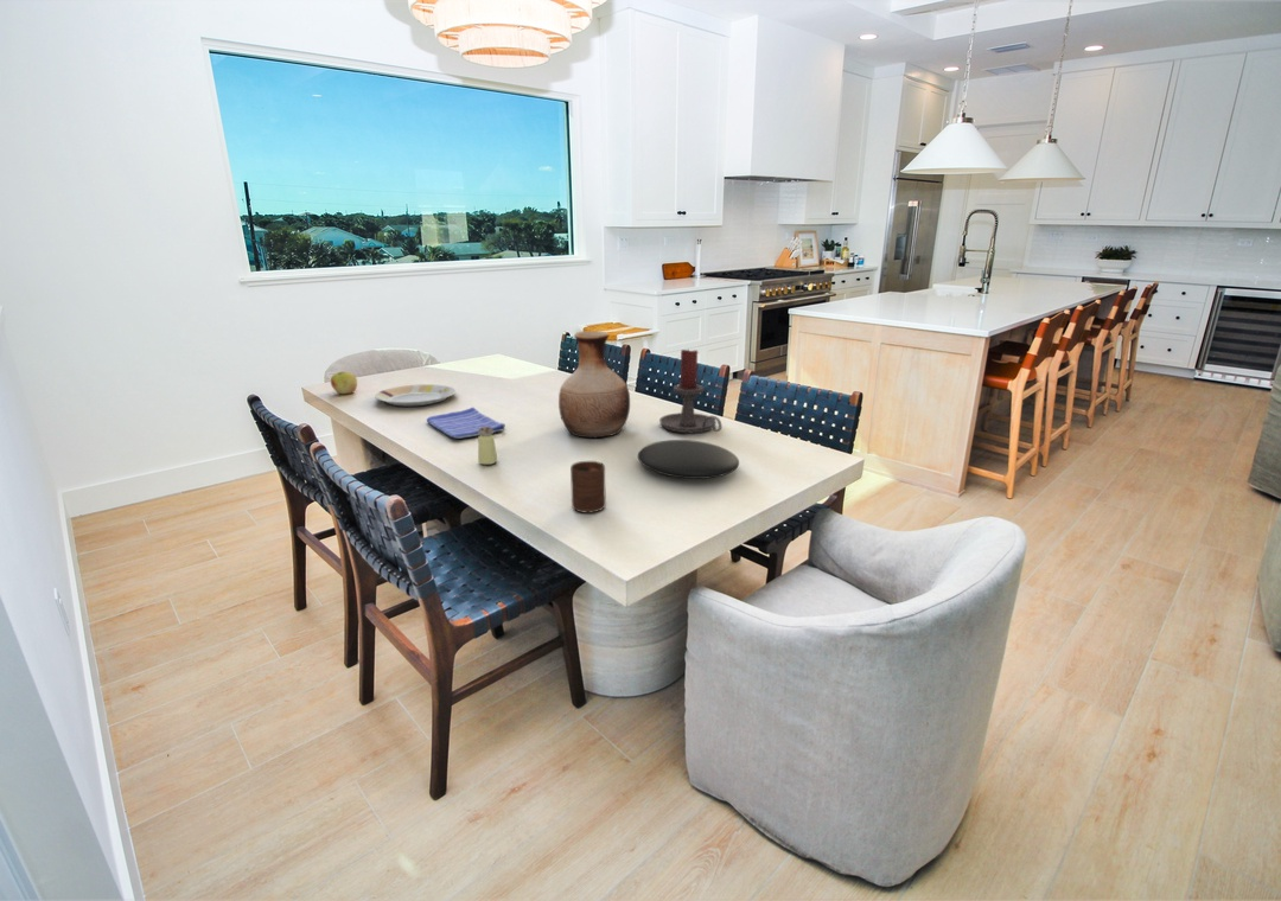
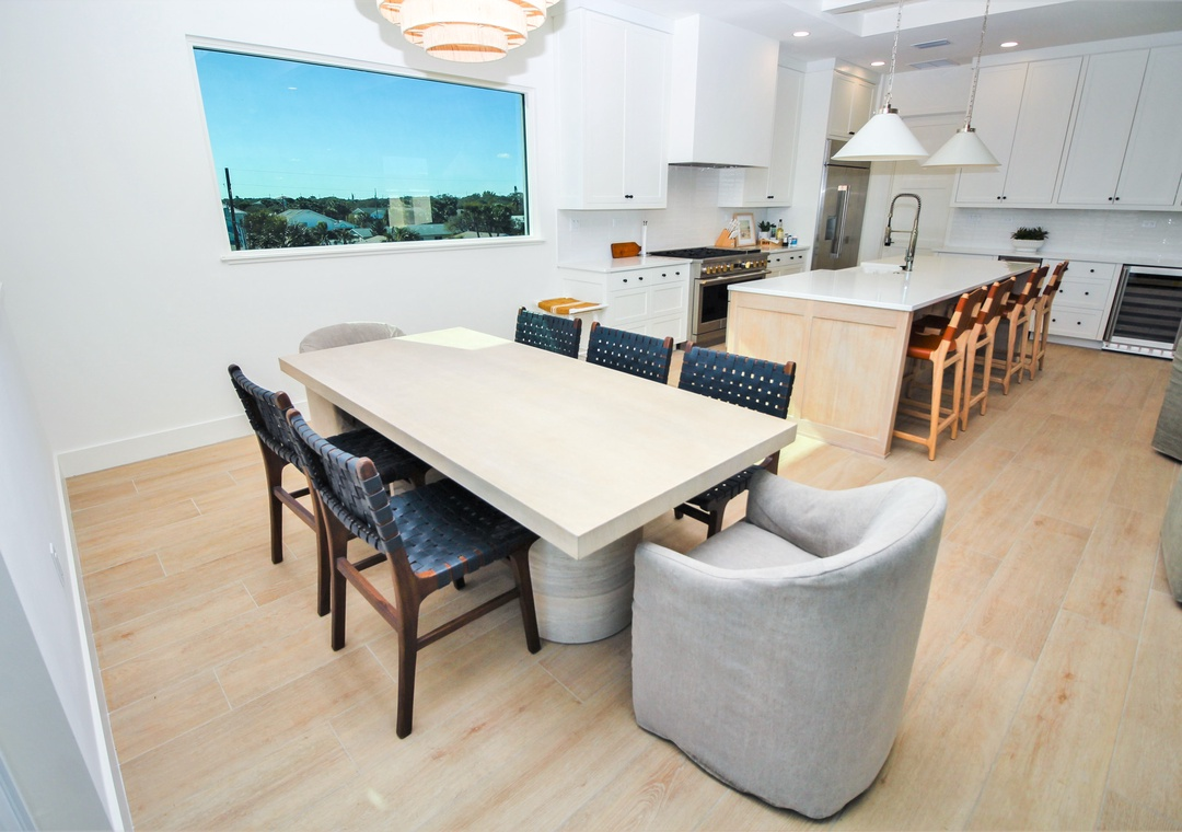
- plate [374,383,458,407]
- apple [330,371,358,395]
- cup [569,460,607,513]
- dish towel [426,407,506,440]
- candle holder [658,347,724,434]
- saltshaker [477,427,498,466]
- plate [637,439,740,480]
- vase [557,330,631,439]
